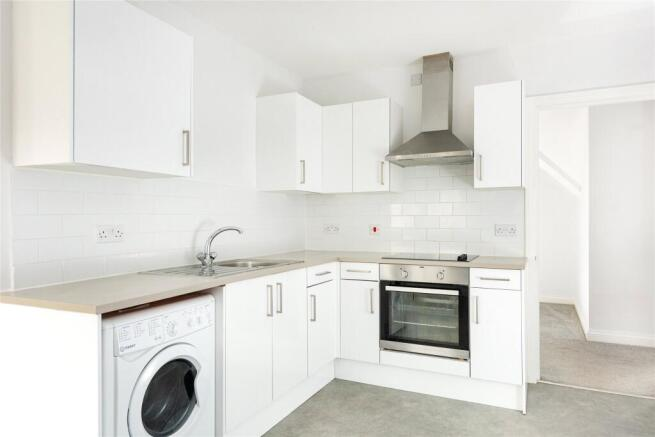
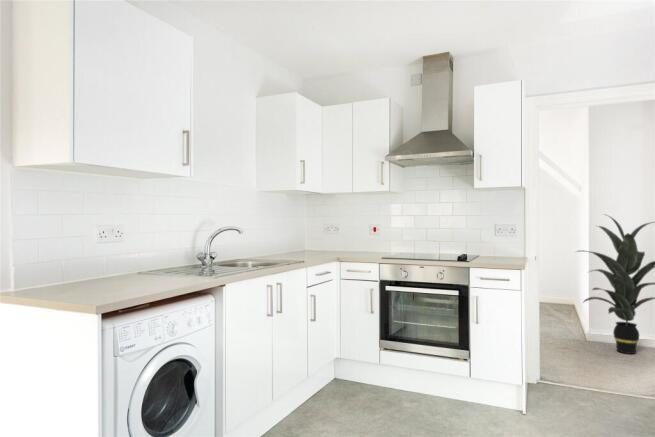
+ indoor plant [575,213,655,355]
